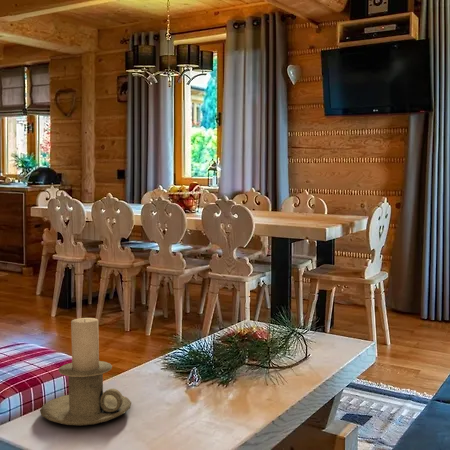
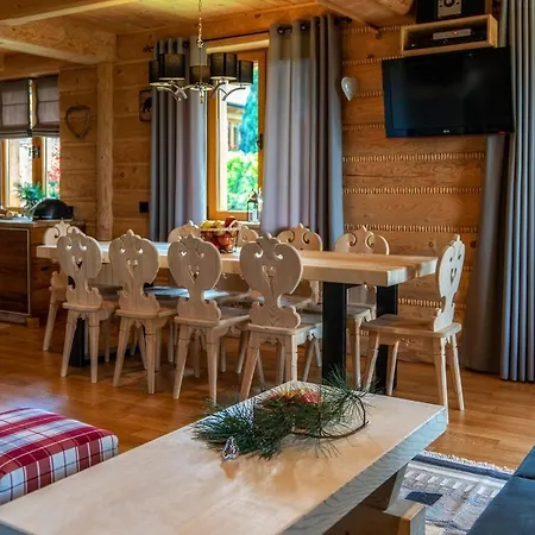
- candle holder [39,317,132,426]
